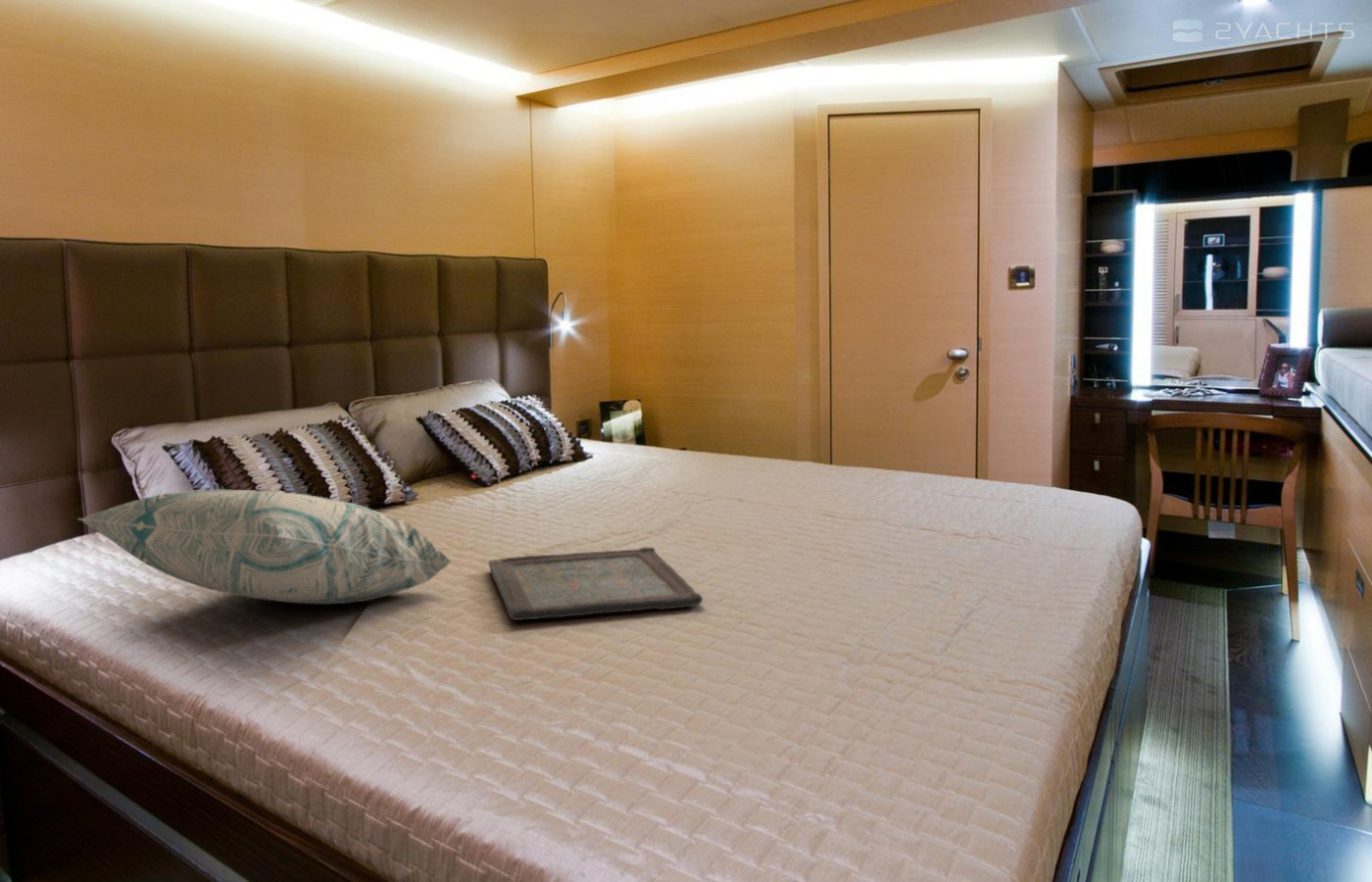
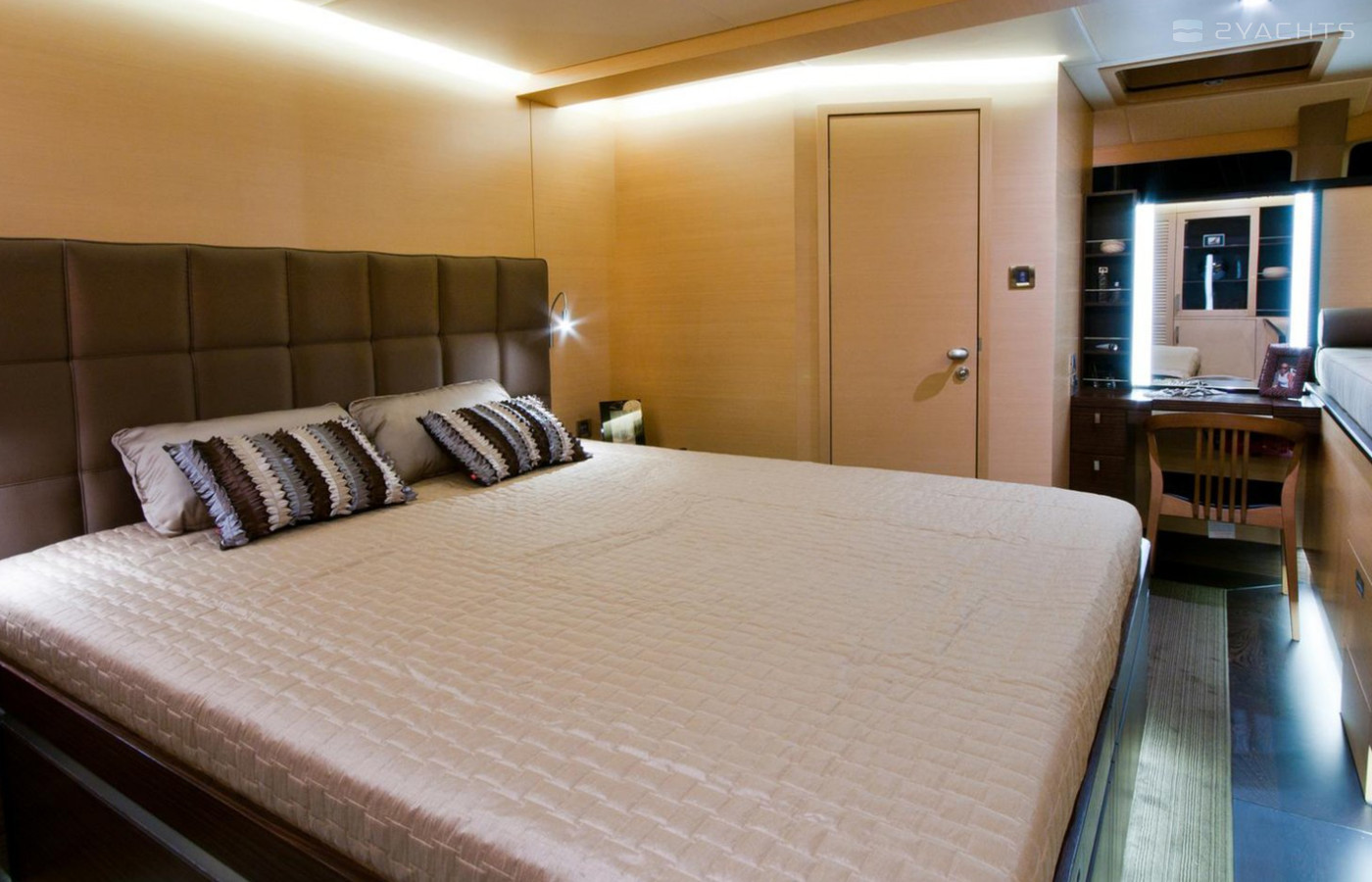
- serving tray [487,546,704,621]
- decorative pillow [76,489,454,605]
